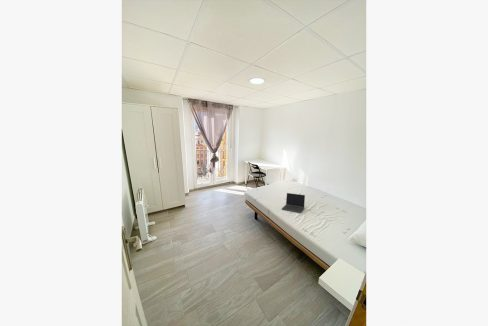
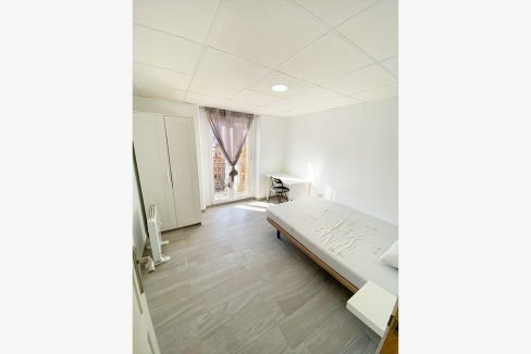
- laptop computer [281,192,306,214]
